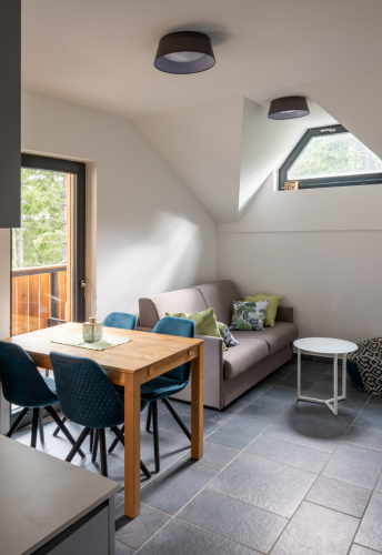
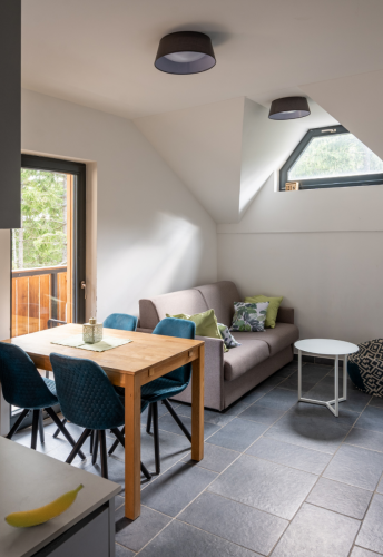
+ banana [3,482,85,529]
